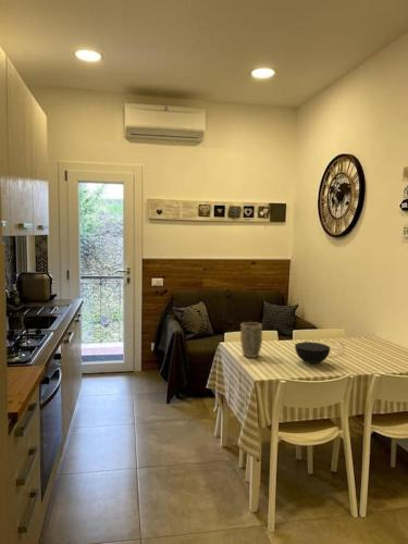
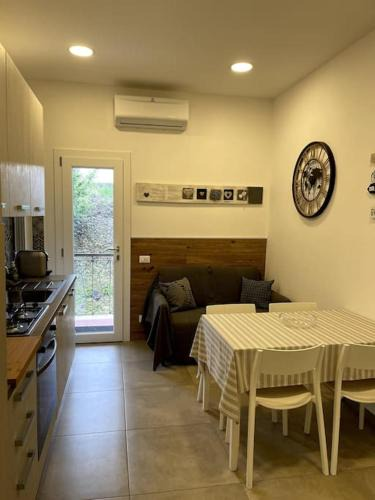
- bowl [294,341,331,364]
- plant pot [239,321,263,359]
